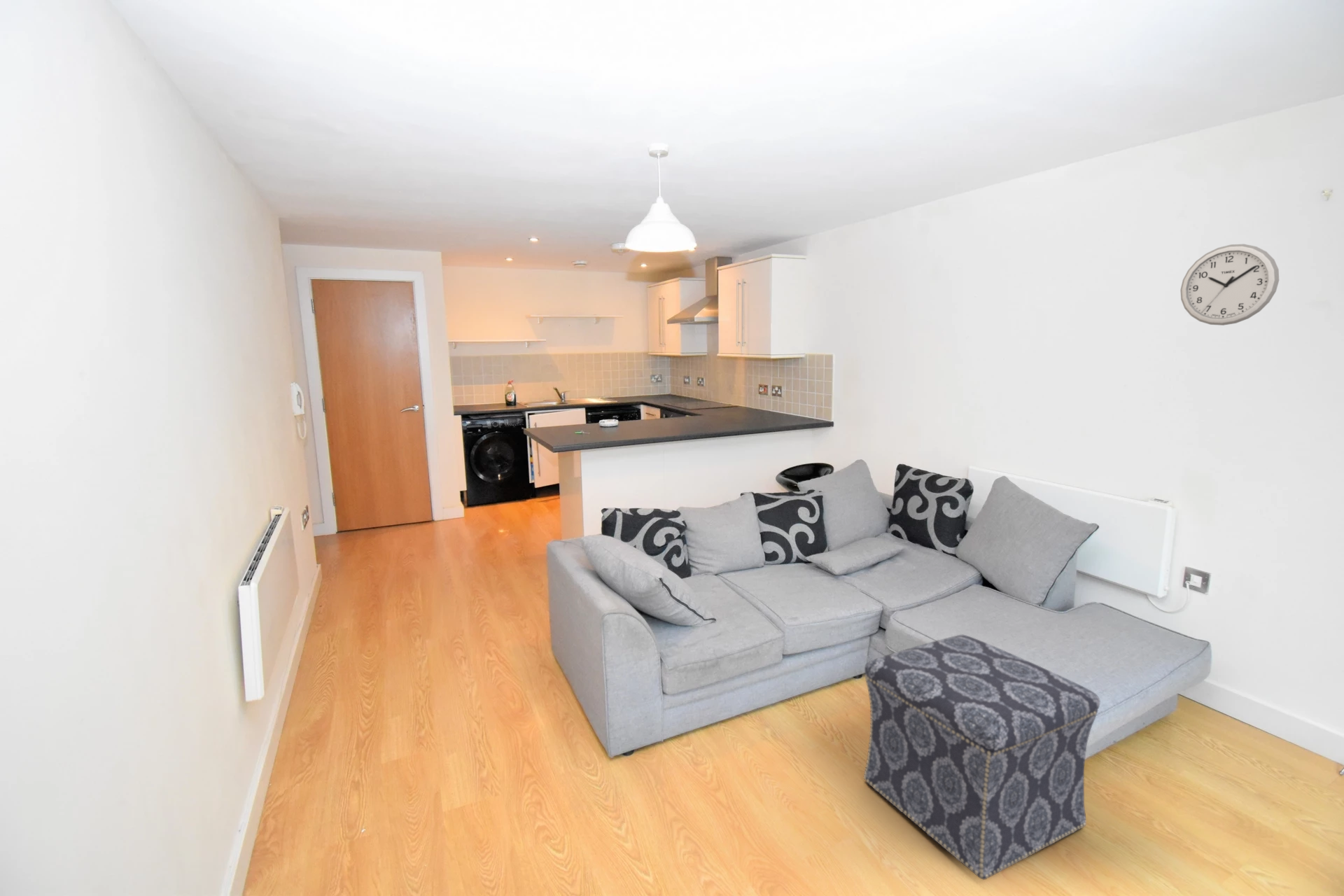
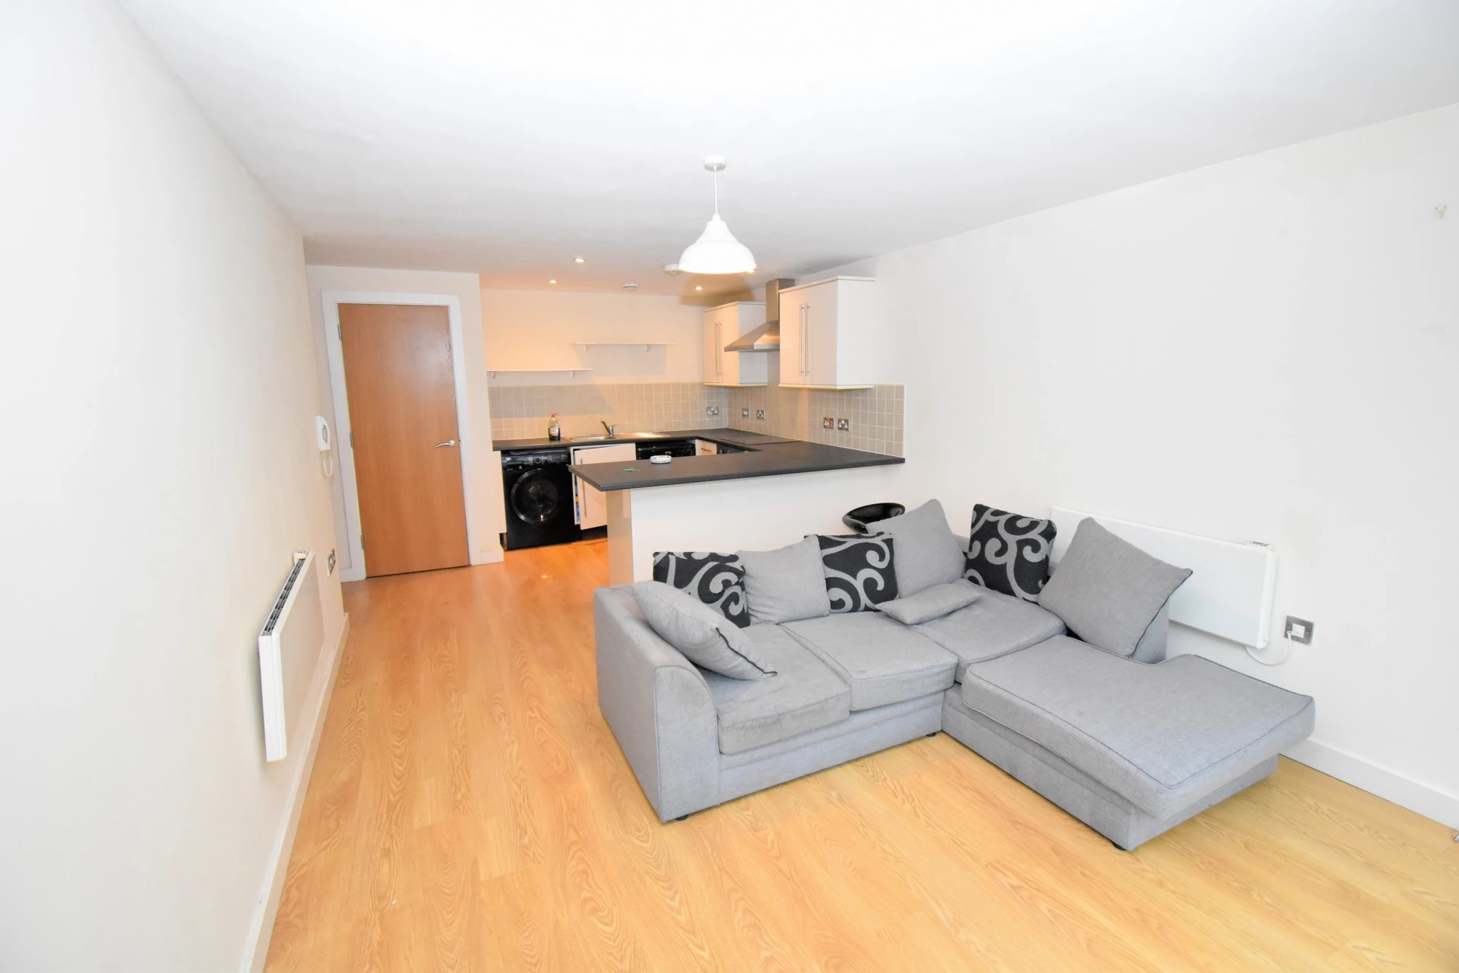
- ottoman [863,634,1101,881]
- wall clock [1180,244,1280,326]
